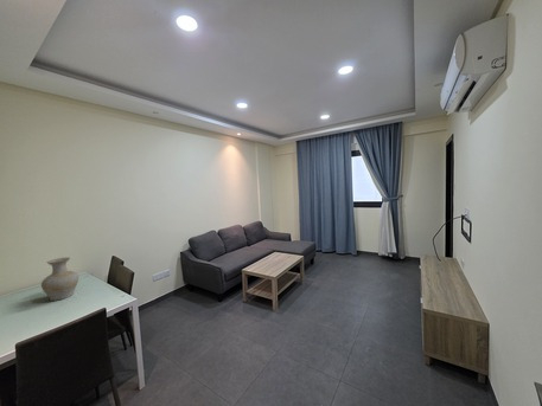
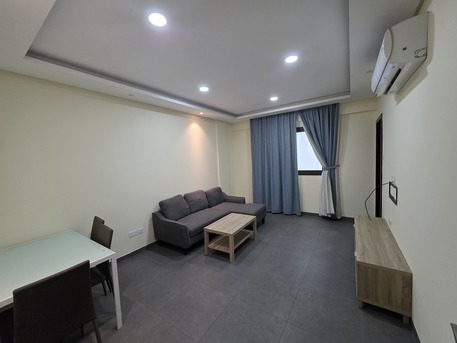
- vase [40,257,79,302]
